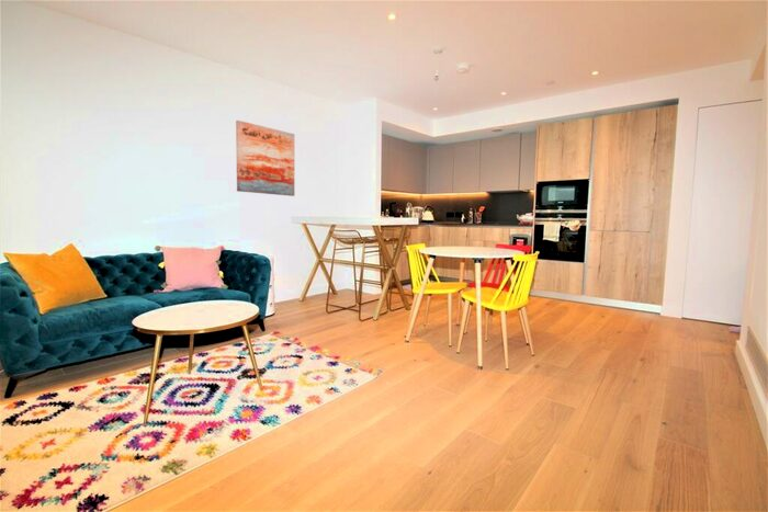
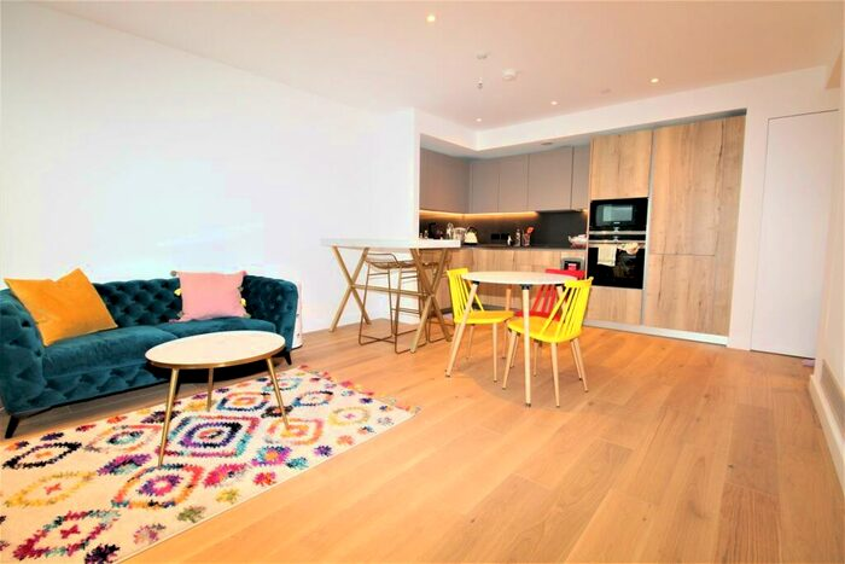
- wall art [235,120,295,197]
